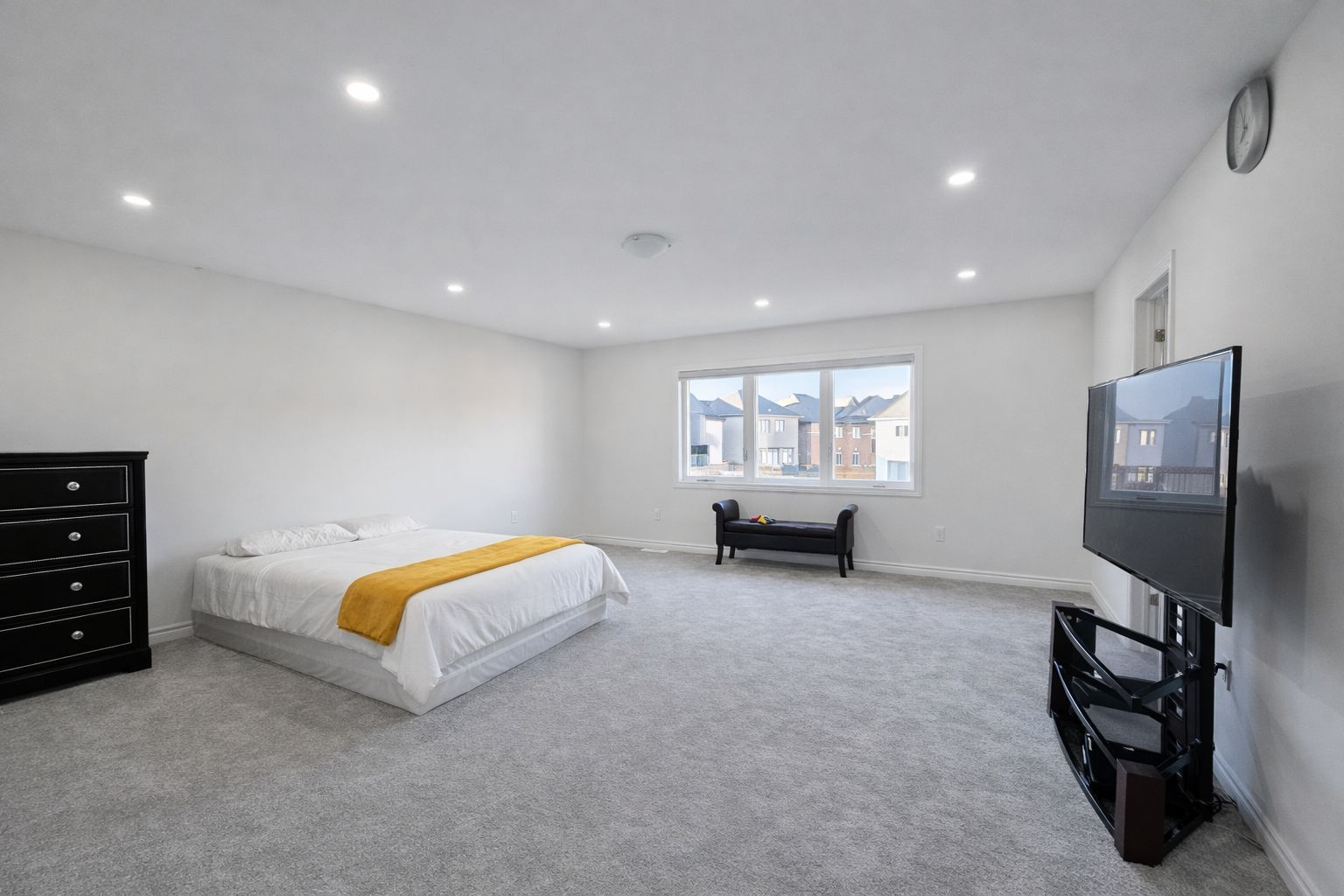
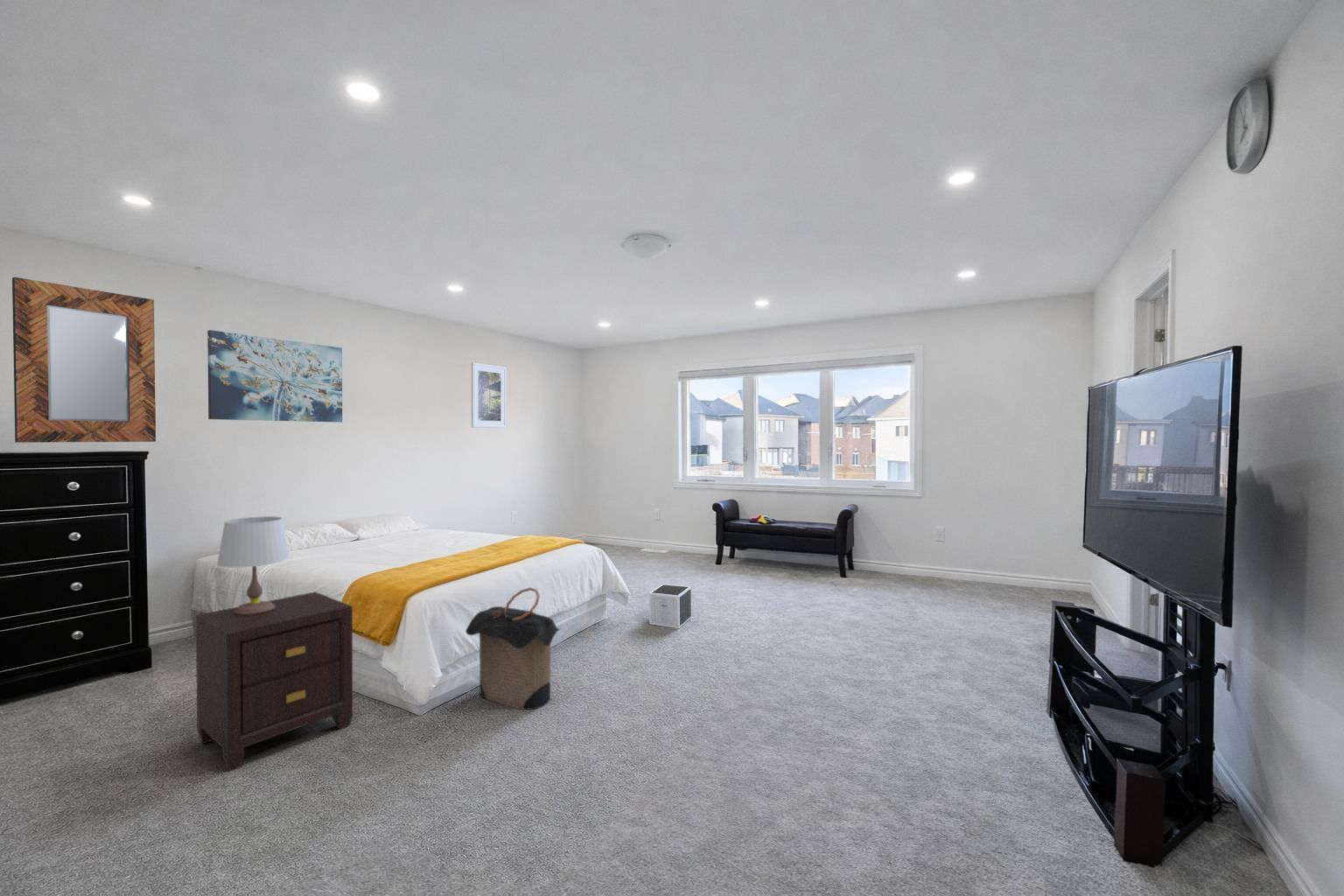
+ table lamp [216,515,290,614]
+ speaker [648,584,693,629]
+ nightstand [195,591,353,772]
+ laundry hamper [465,587,562,711]
+ home mirror [11,276,157,444]
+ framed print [471,361,507,429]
+ wall art [207,329,343,423]
